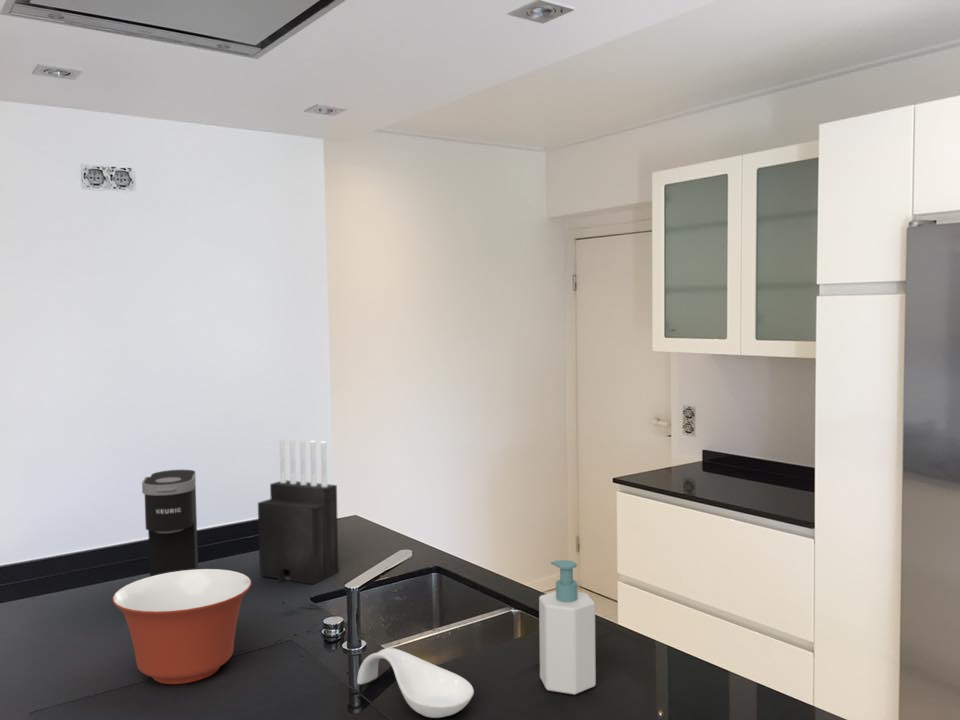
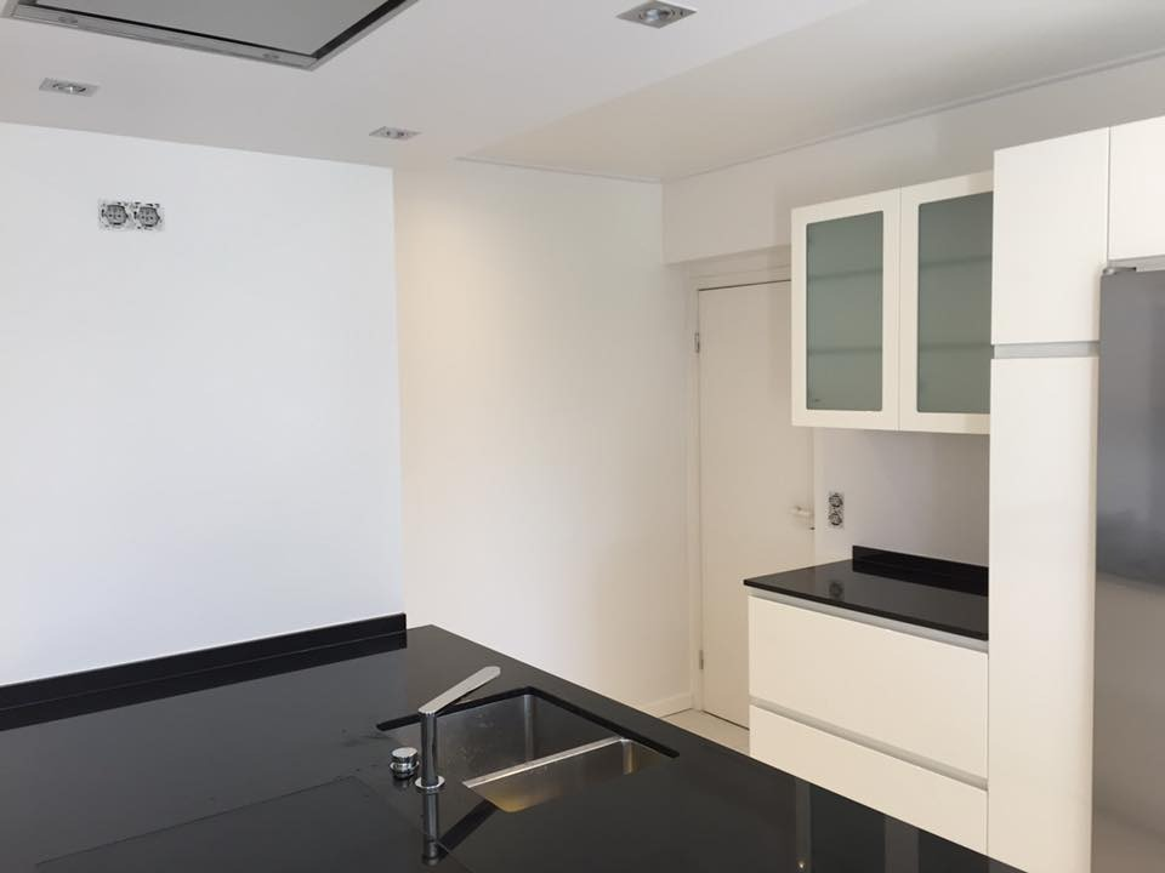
- knife block [257,438,340,585]
- spoon rest [356,647,475,719]
- soap bottle [538,559,597,696]
- coffee maker [141,469,199,577]
- mixing bowl [111,568,252,685]
